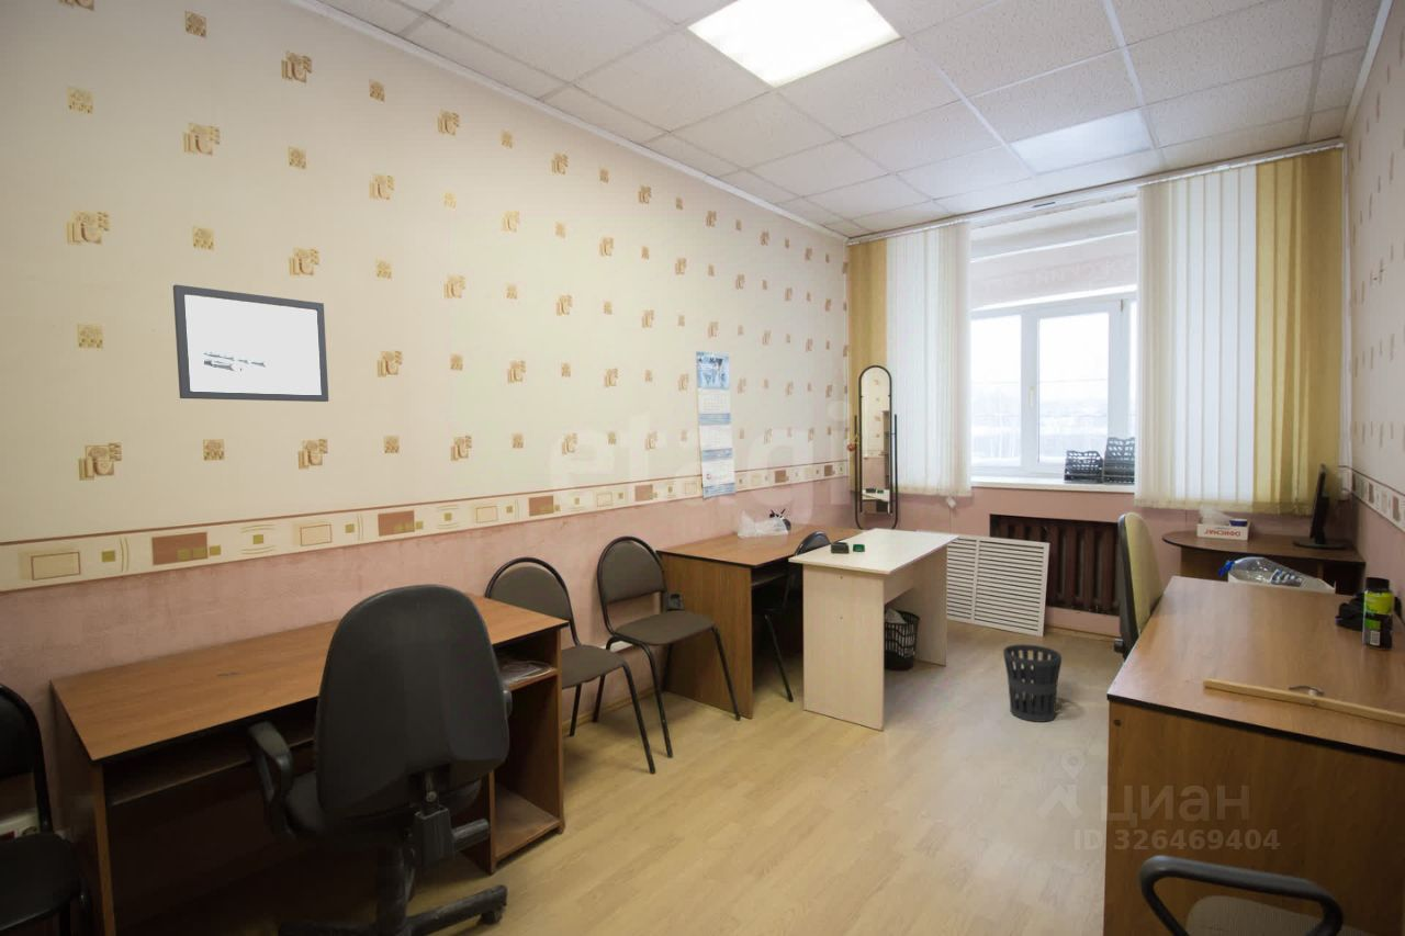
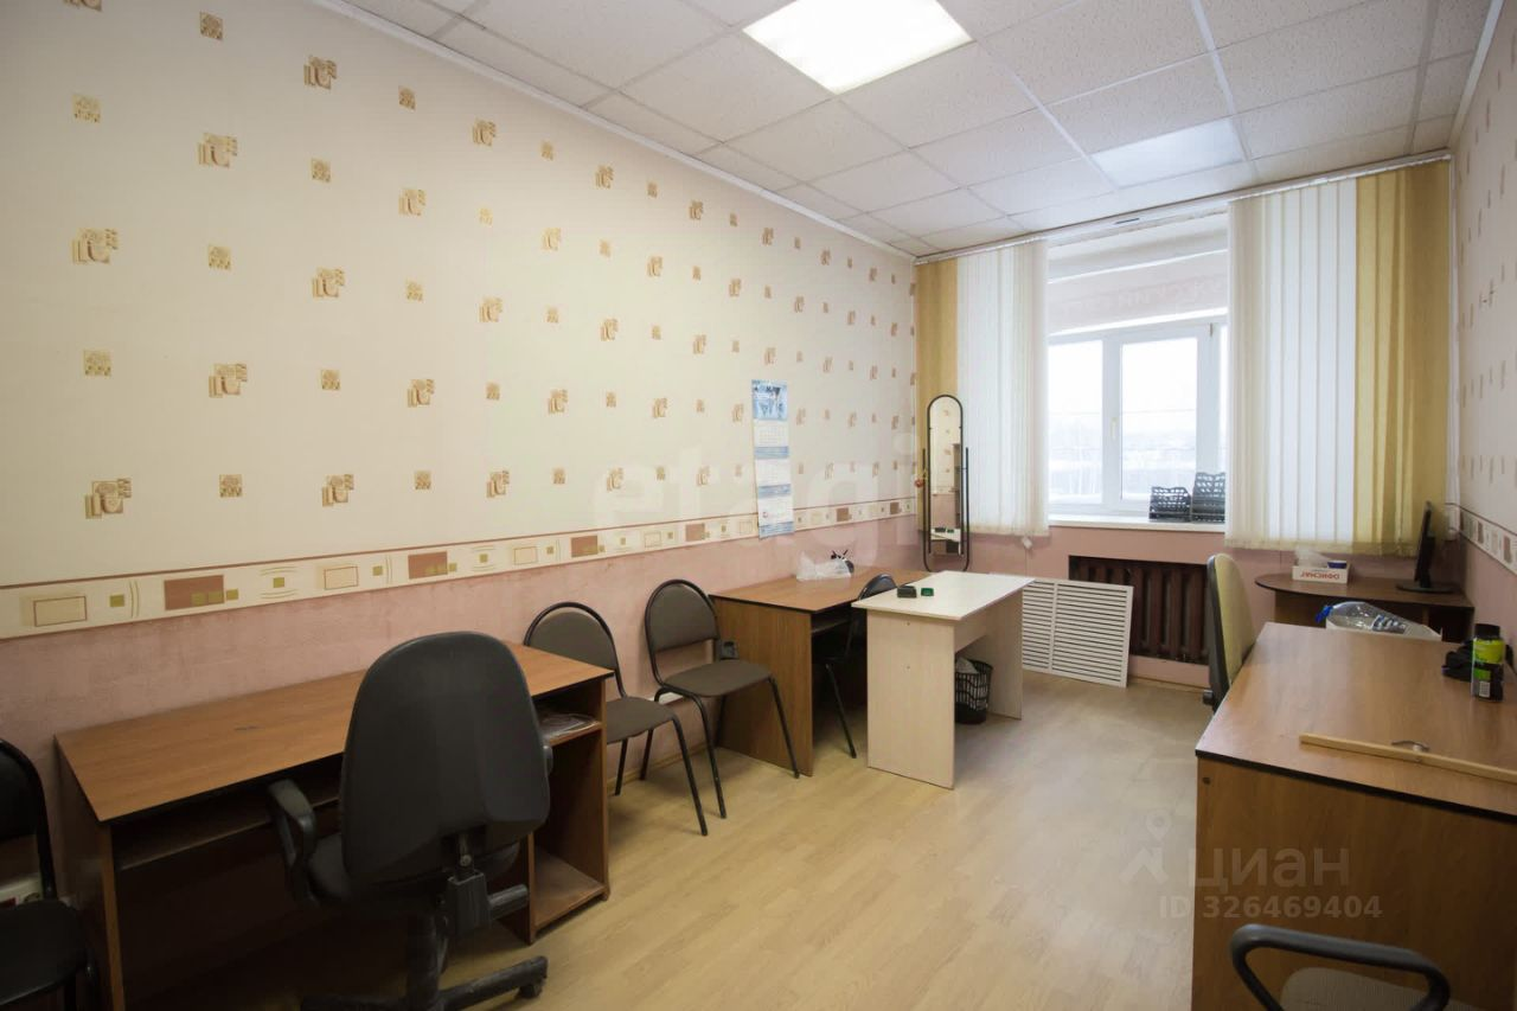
- wastebasket [1002,643,1063,723]
- wall art [172,283,329,403]
